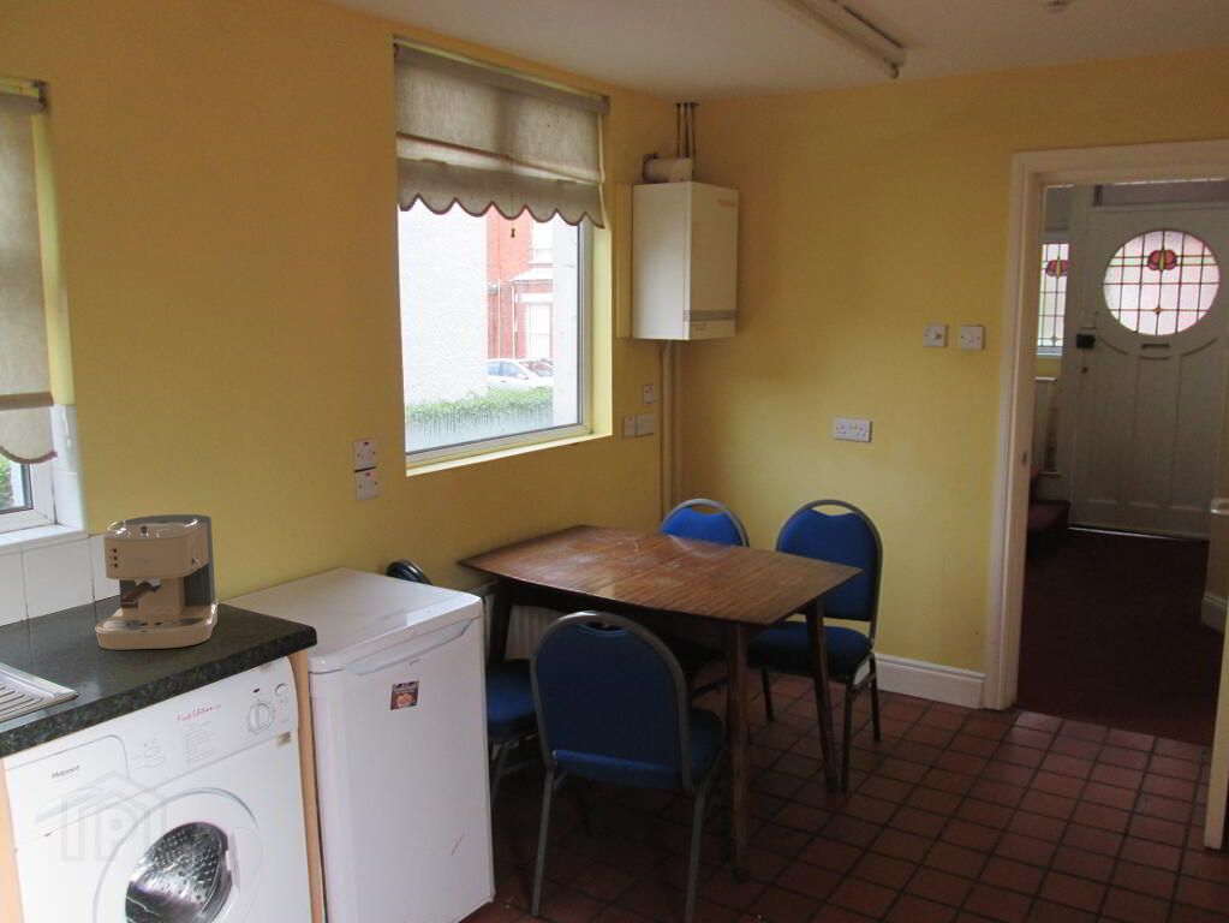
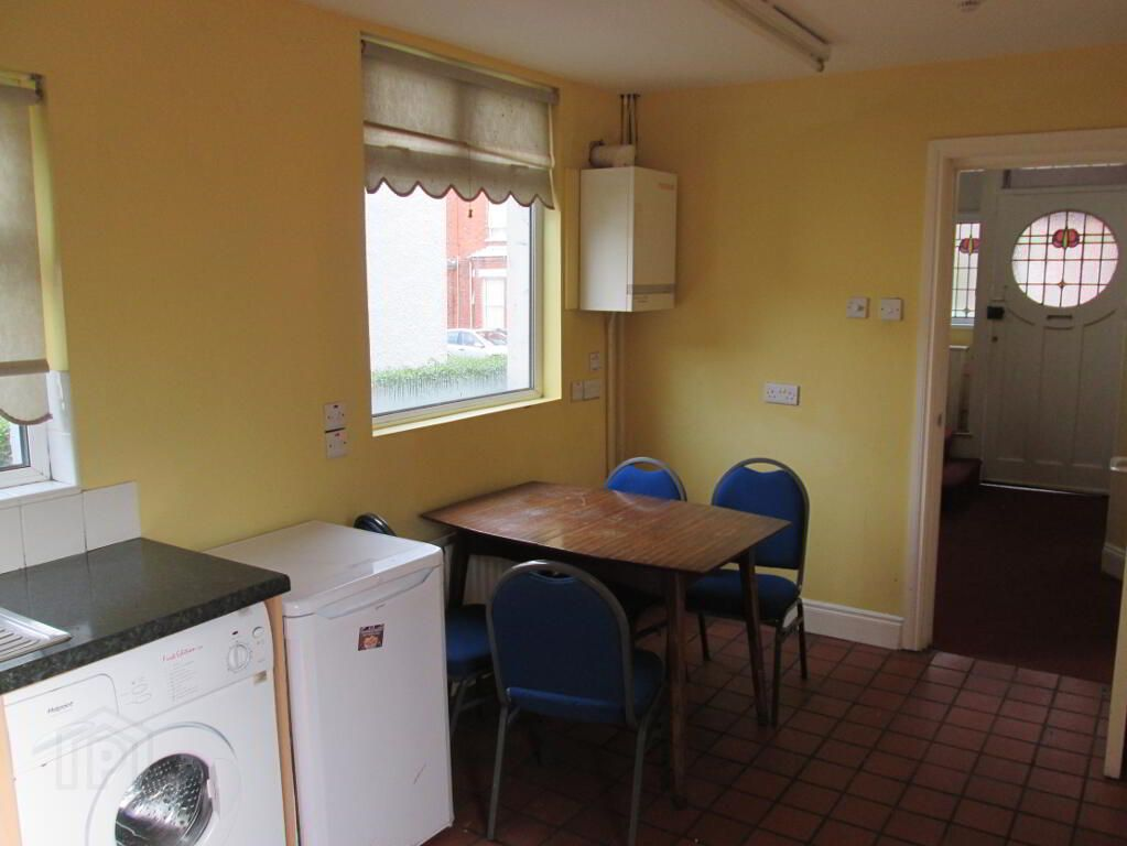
- coffee maker [94,513,220,650]
